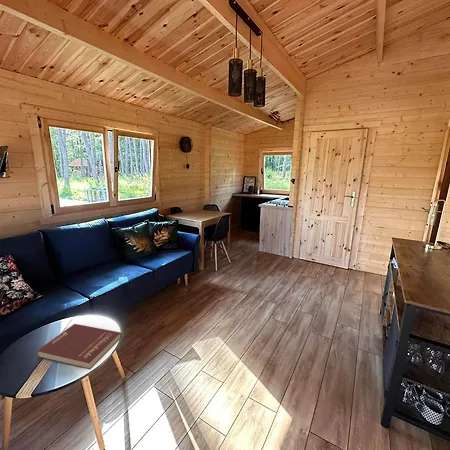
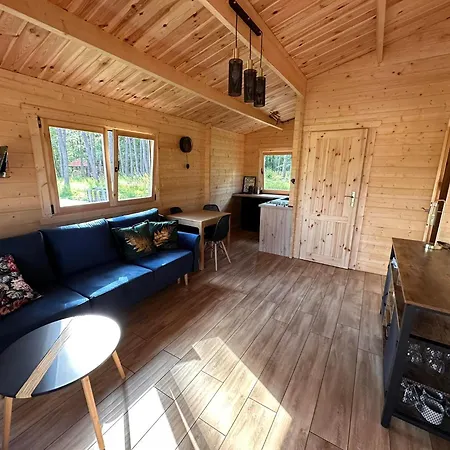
- book [36,323,123,370]
